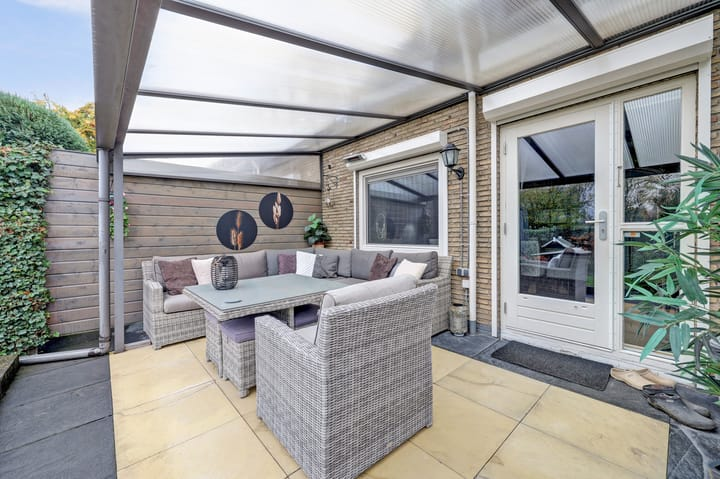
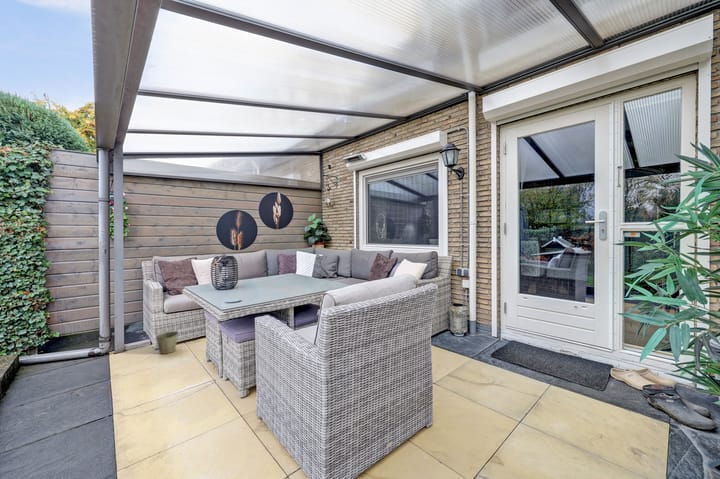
+ bucket [155,322,179,355]
